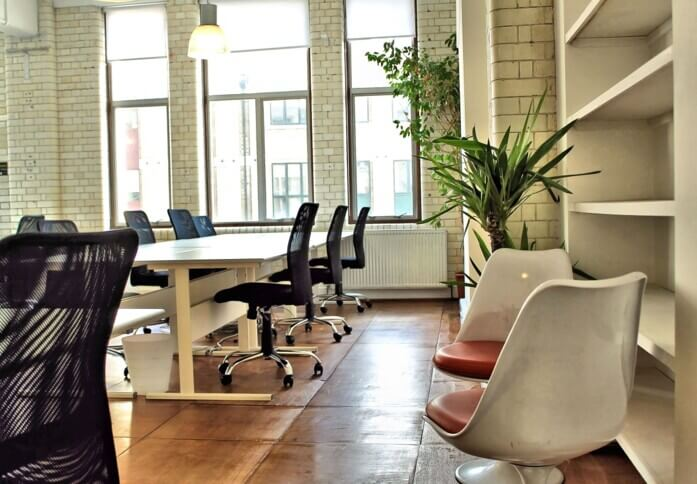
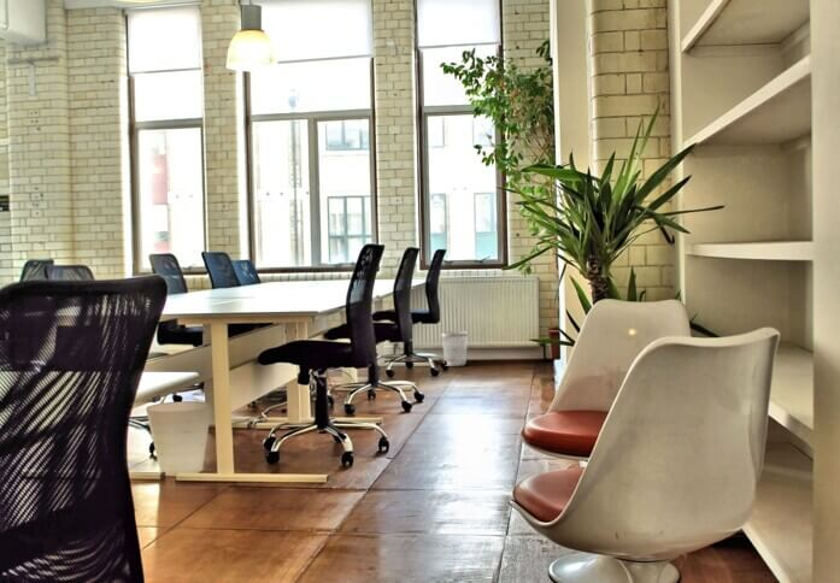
+ wastebasket [441,330,469,367]
